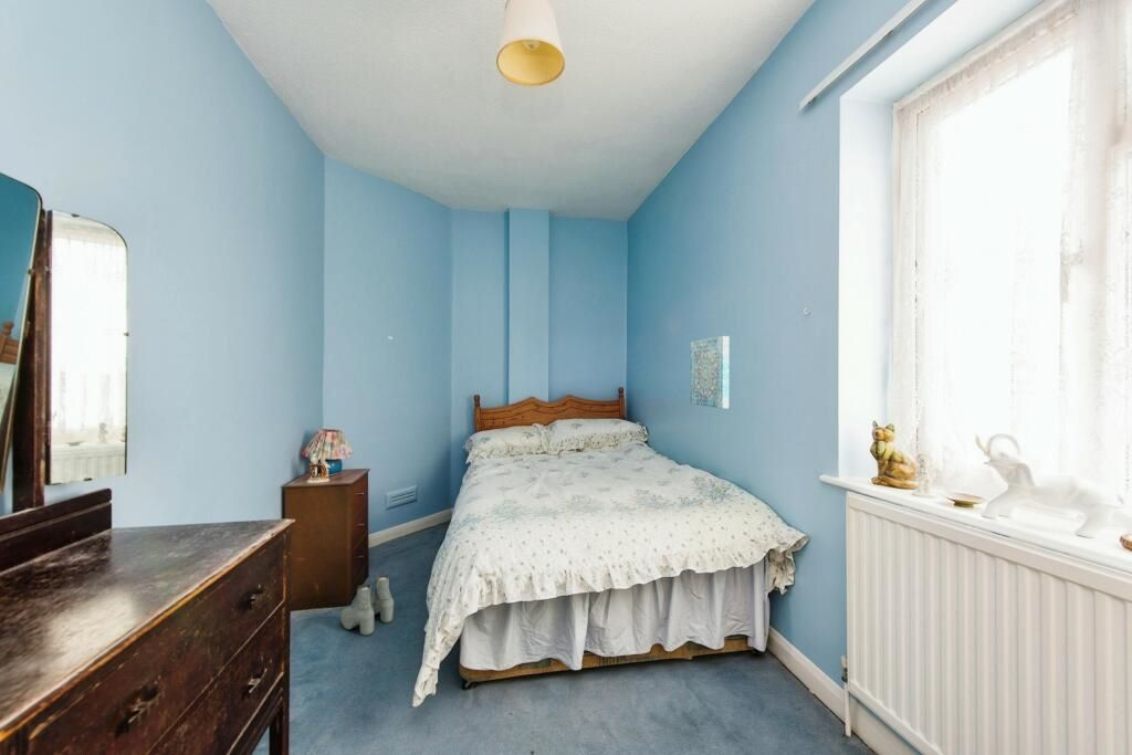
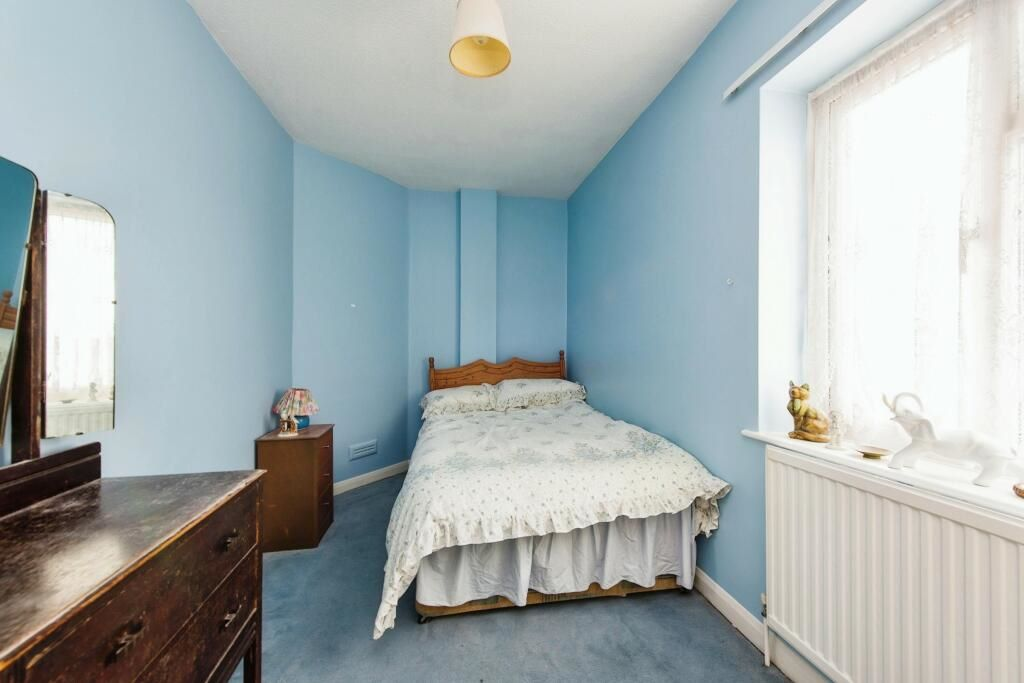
- boots [339,575,395,637]
- wall art [689,335,731,409]
